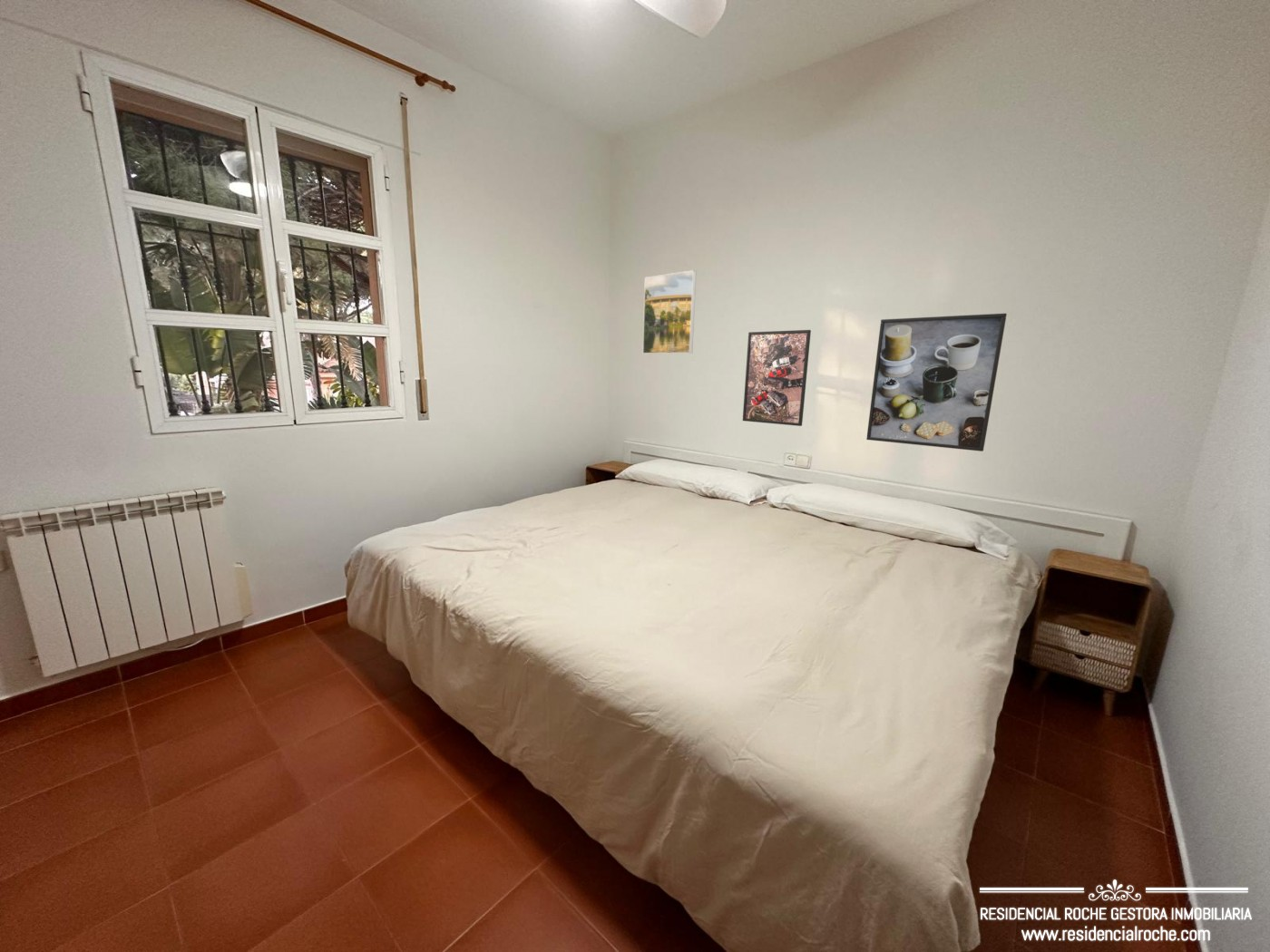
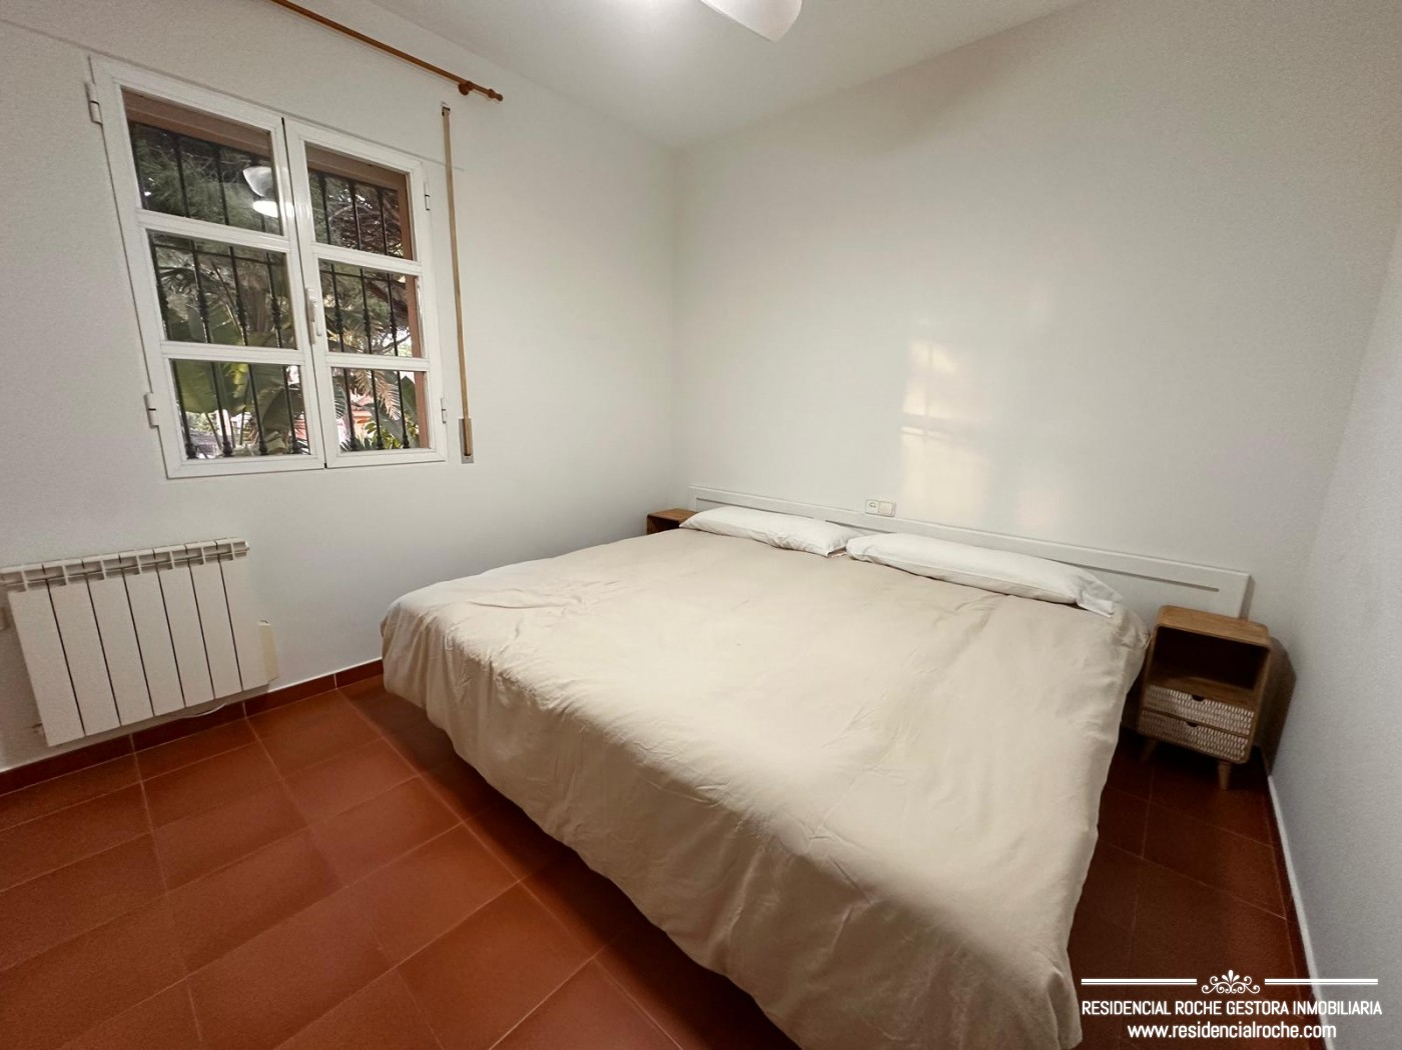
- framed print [742,329,812,427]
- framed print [865,313,1008,452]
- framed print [642,269,698,355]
